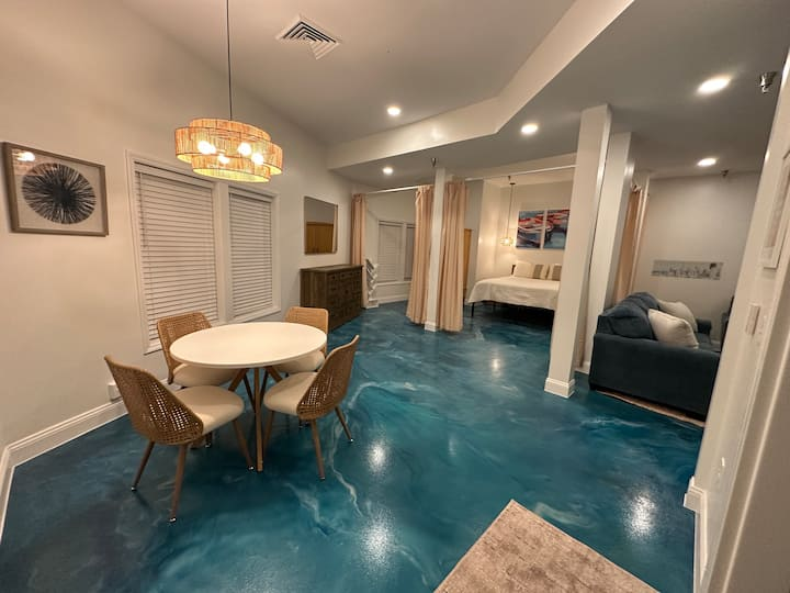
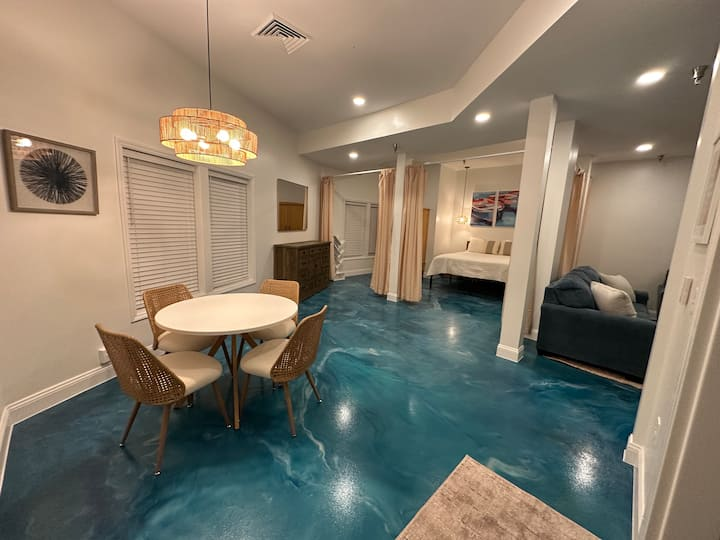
- wall art [651,259,724,281]
